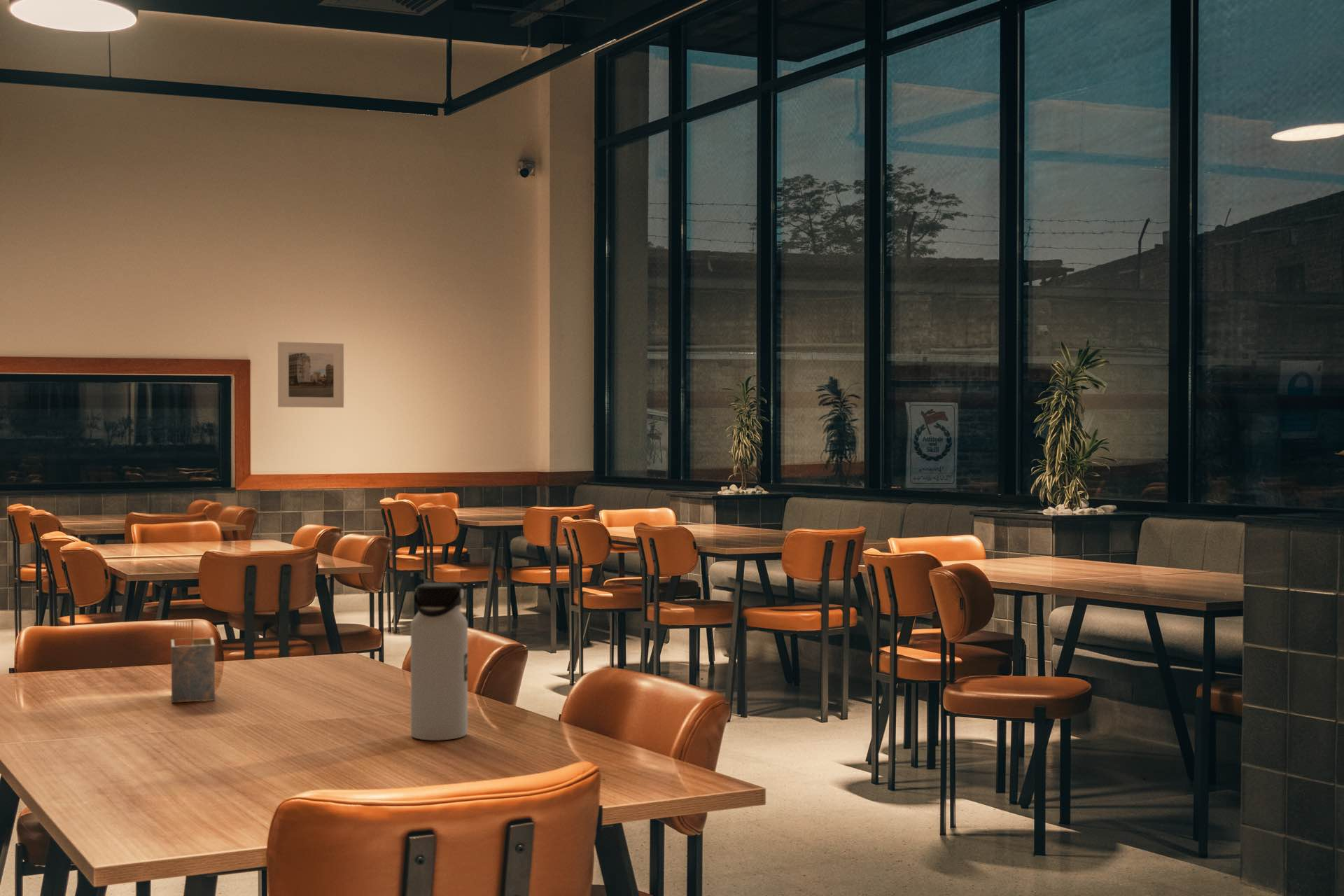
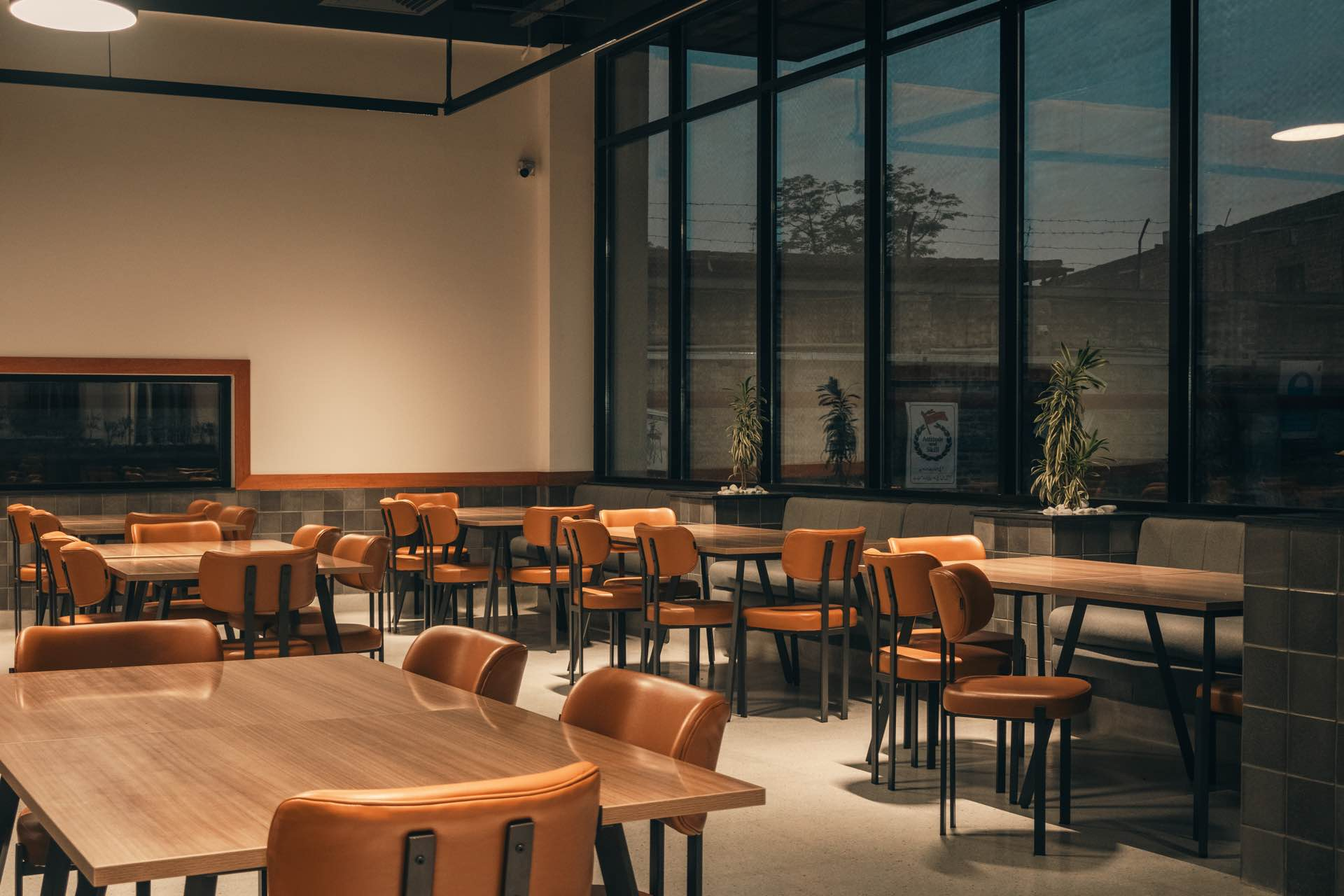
- water bottle [410,582,468,741]
- napkin holder [171,619,216,703]
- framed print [277,341,344,408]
